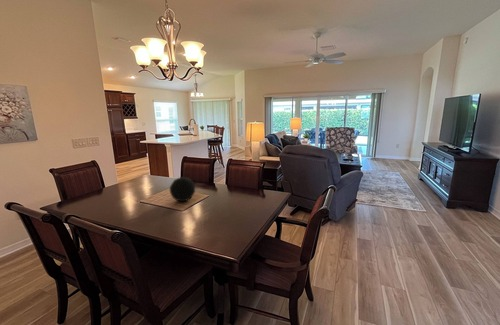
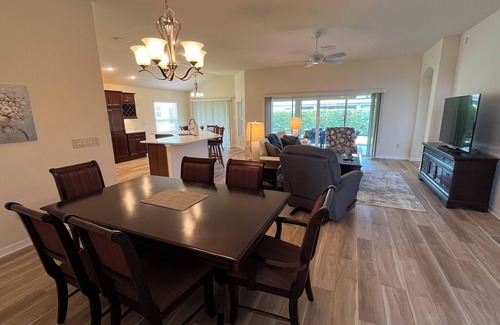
- decorative orb [169,176,196,203]
